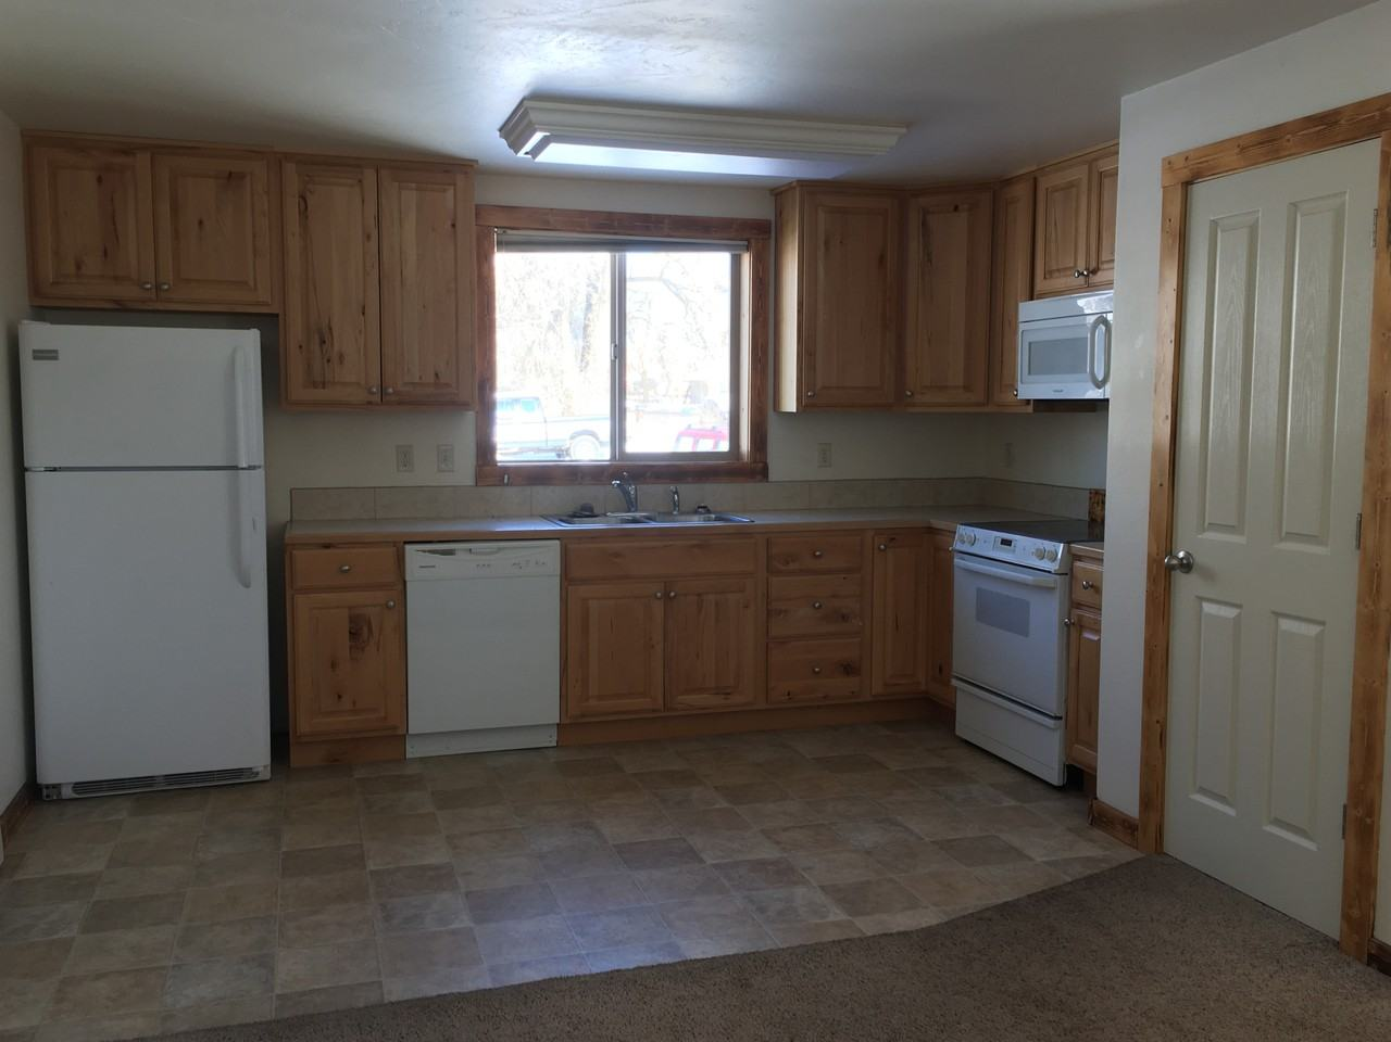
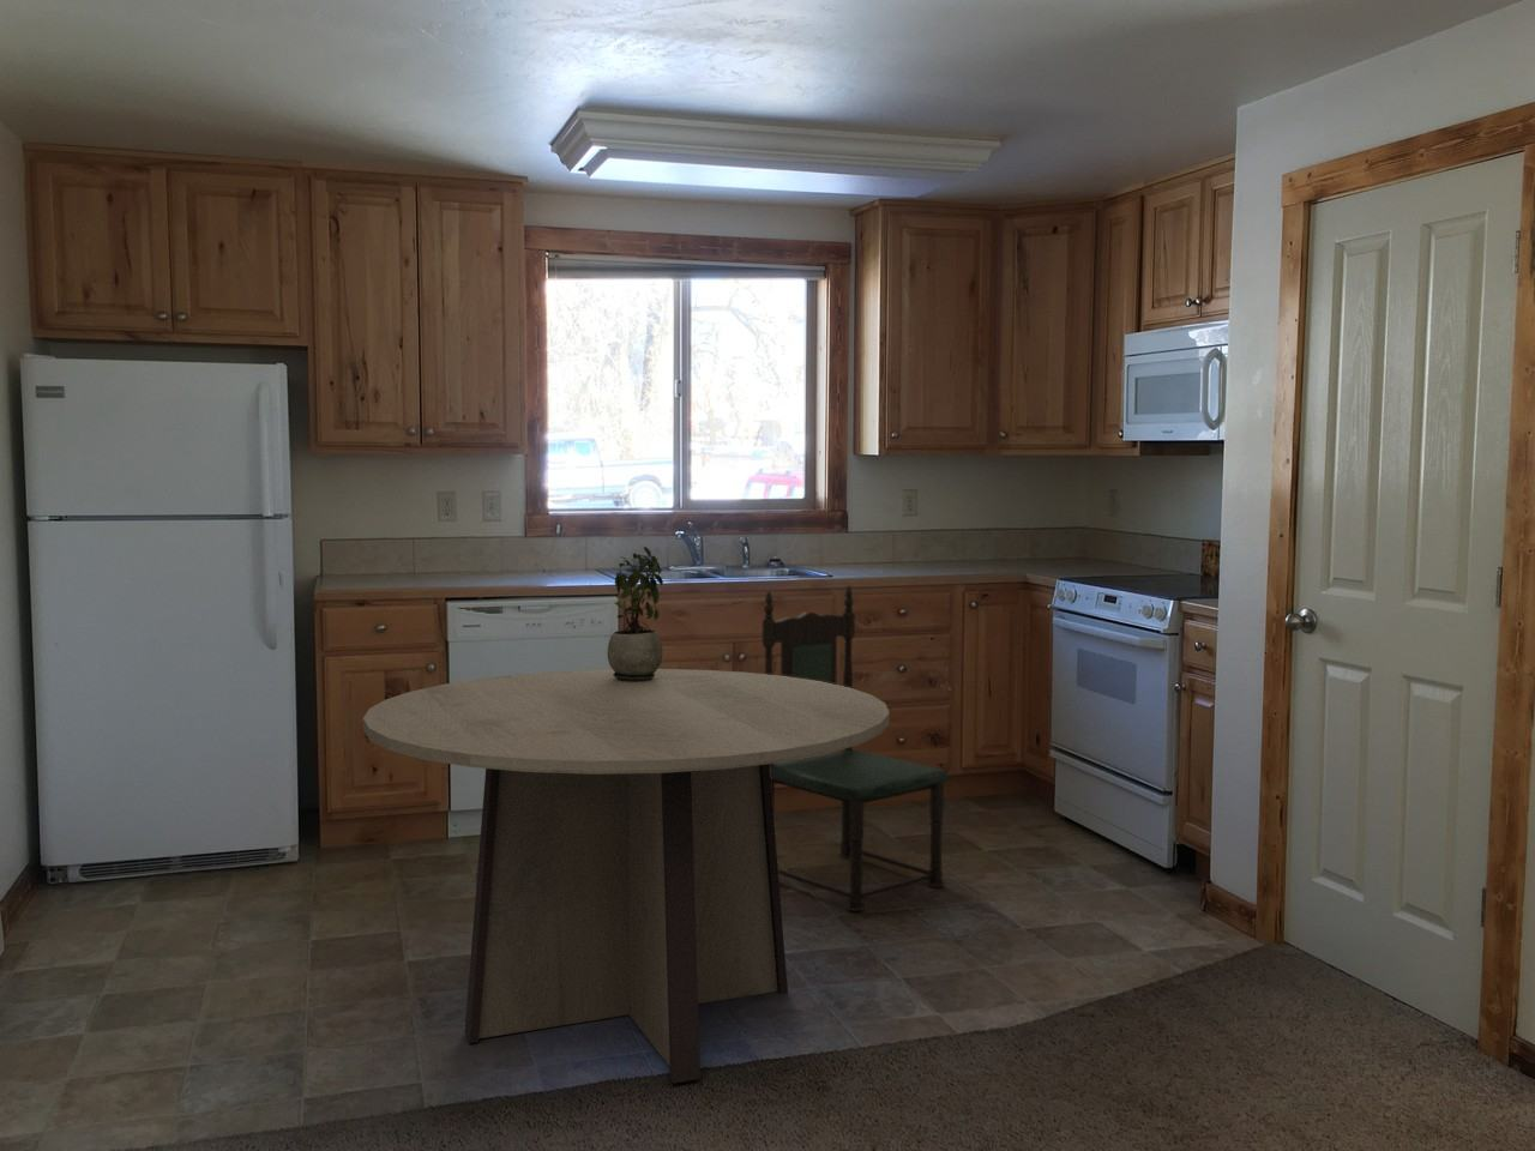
+ dining table [363,667,891,1085]
+ potted plant [607,545,665,682]
+ dining chair [761,584,950,913]
